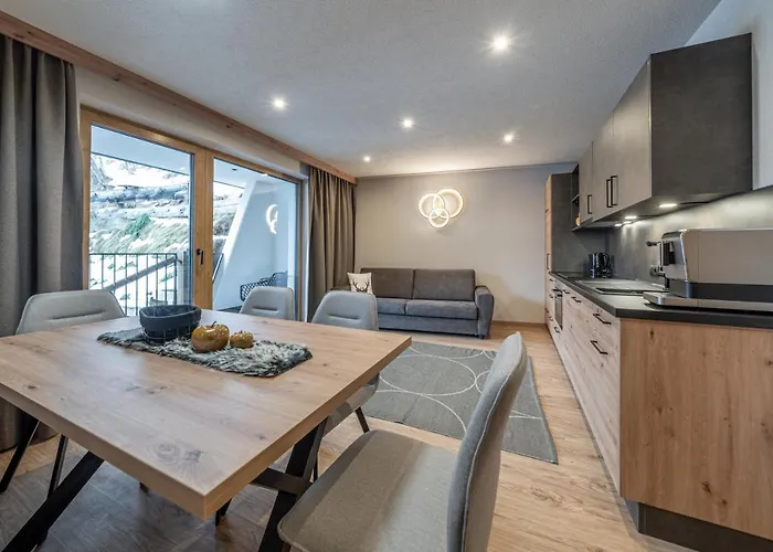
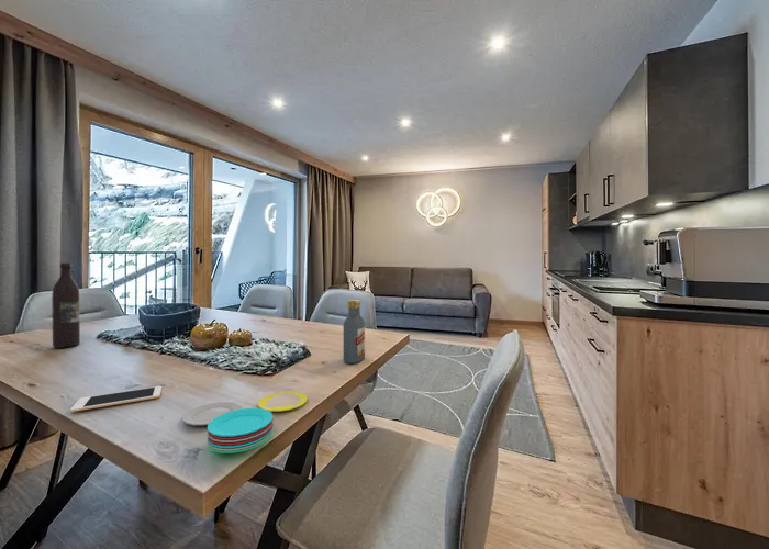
+ vodka [343,299,366,365]
+ cell phone [69,385,163,413]
+ wine bottle [51,262,81,349]
+ plate [182,391,309,455]
